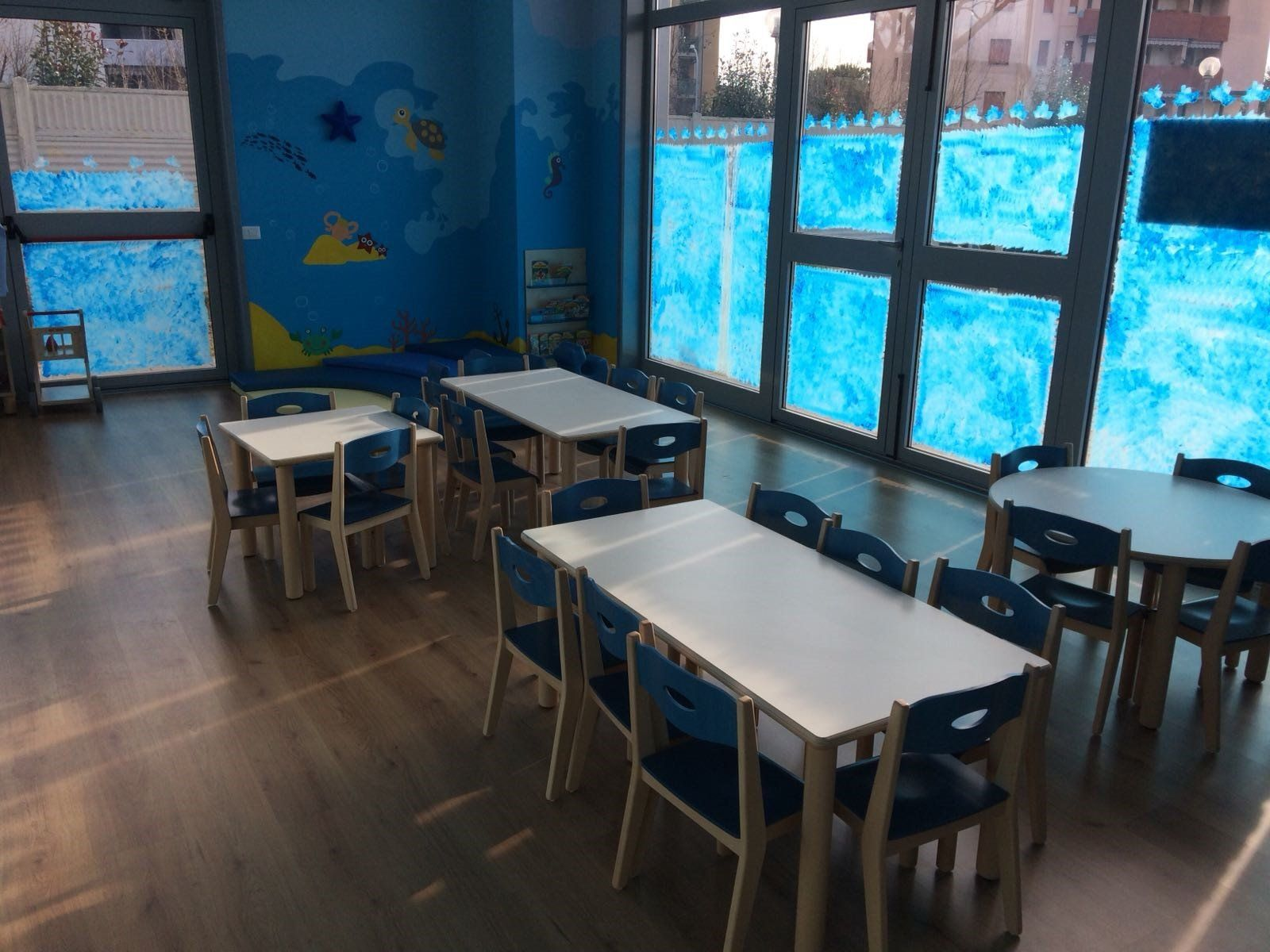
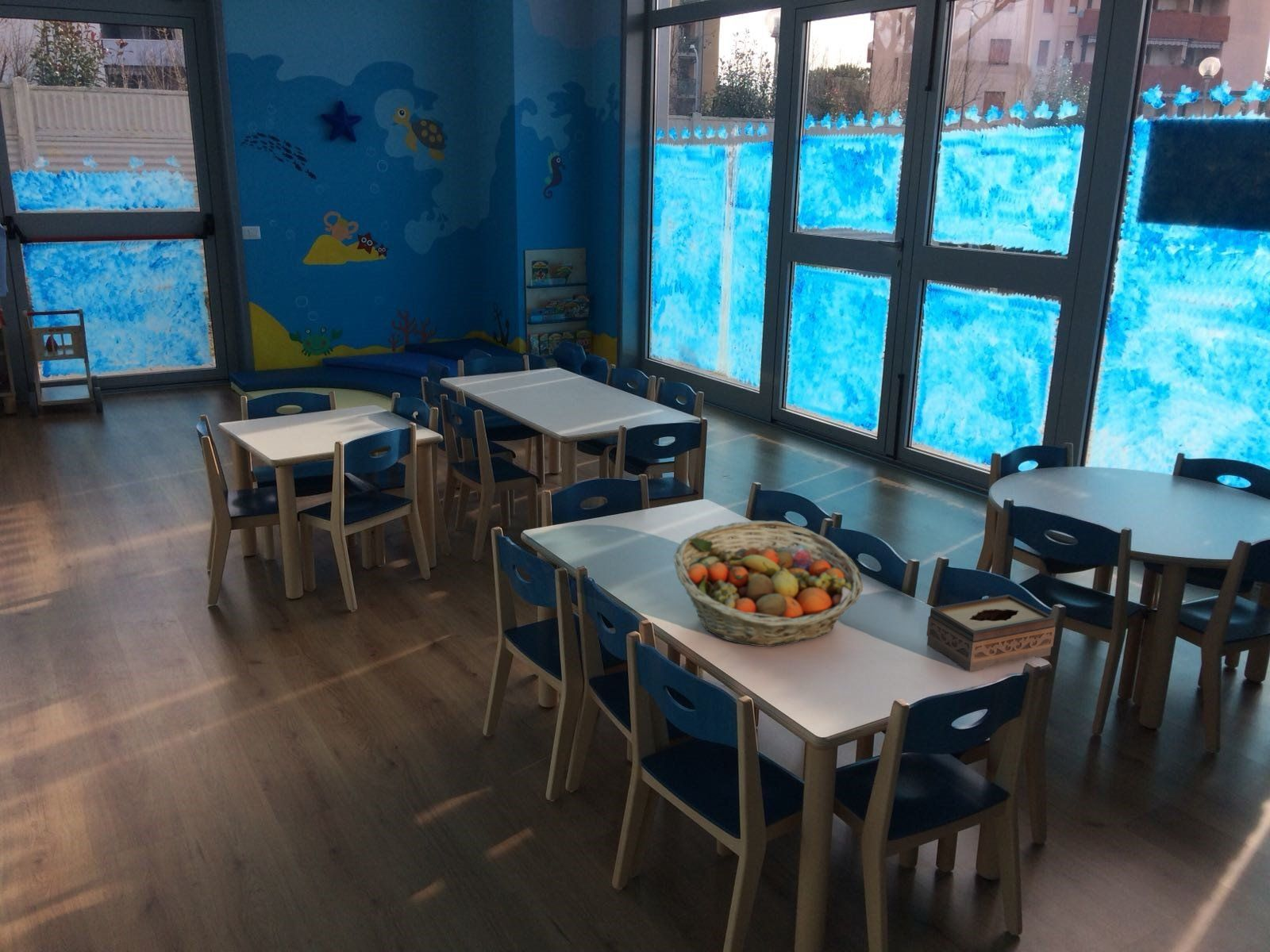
+ tissue box [926,593,1056,673]
+ fruit basket [673,520,864,647]
